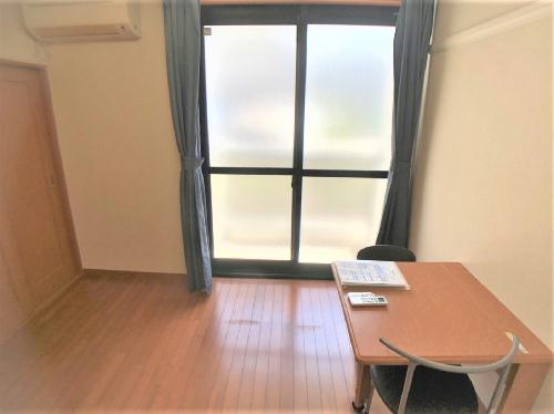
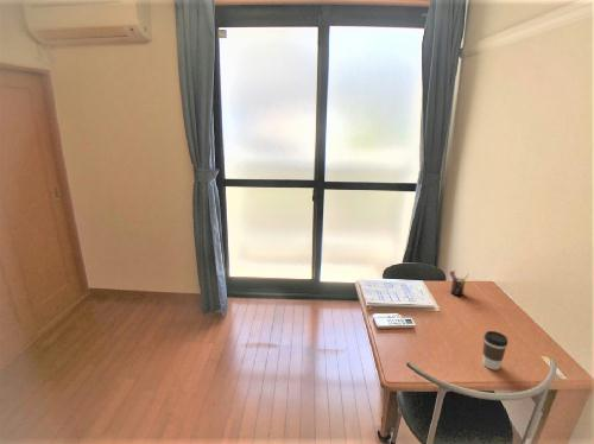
+ pen holder [449,269,470,297]
+ coffee cup [481,330,508,372]
